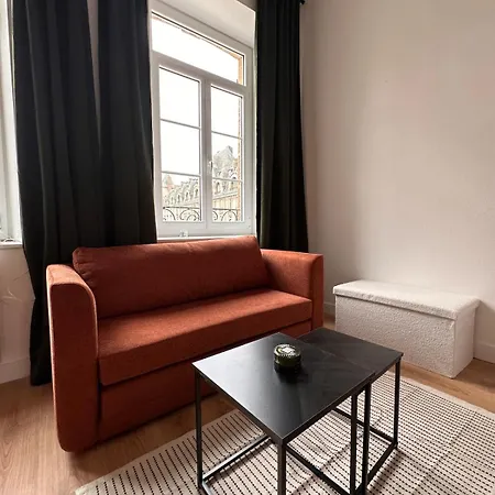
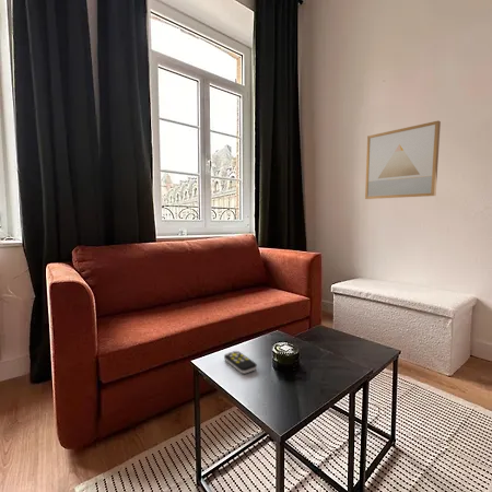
+ wall art [364,119,442,200]
+ remote control [223,350,258,375]
